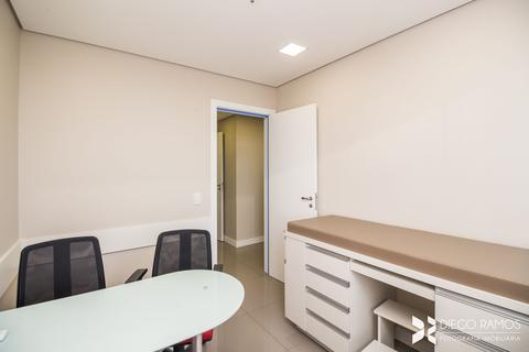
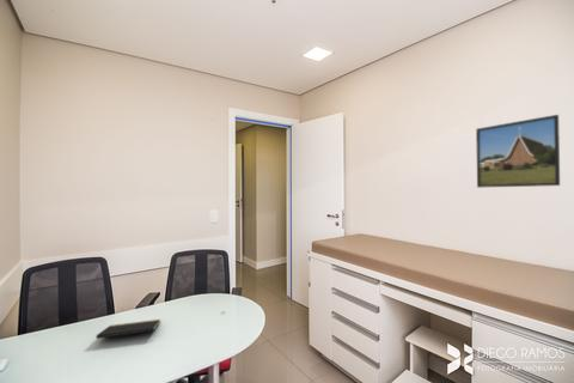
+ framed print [475,114,561,189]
+ notepad [96,318,161,340]
